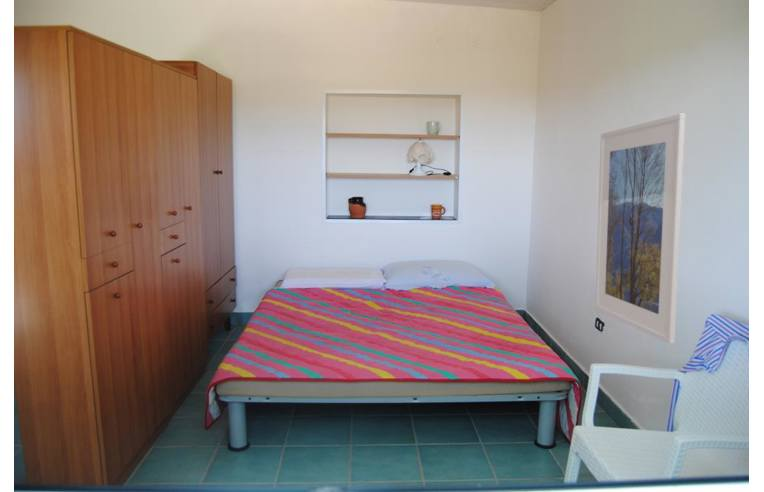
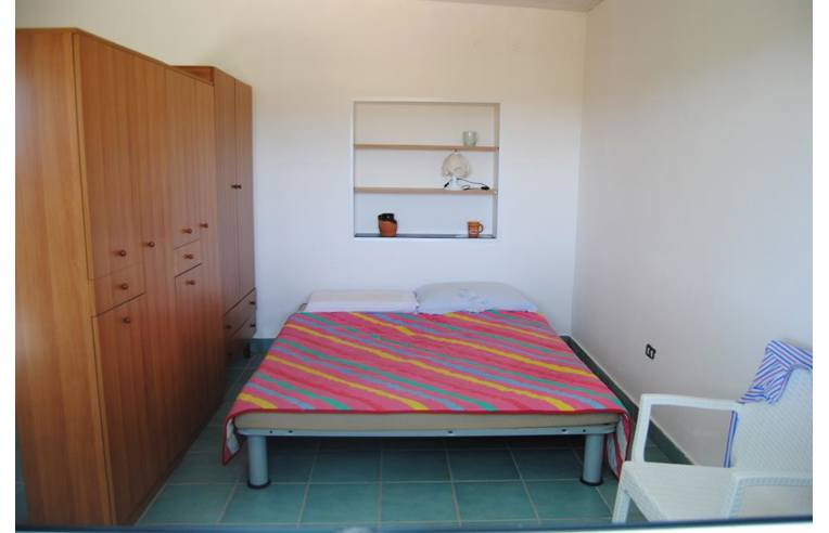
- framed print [594,113,686,345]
